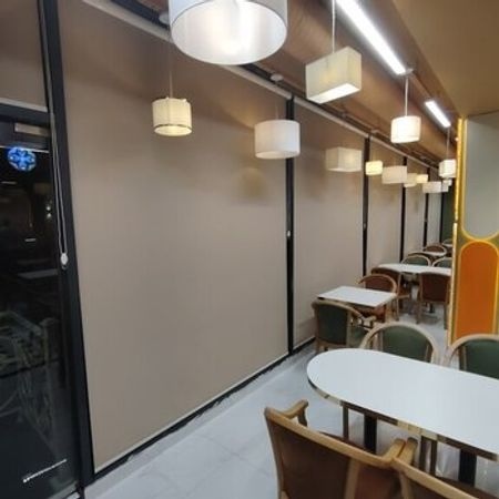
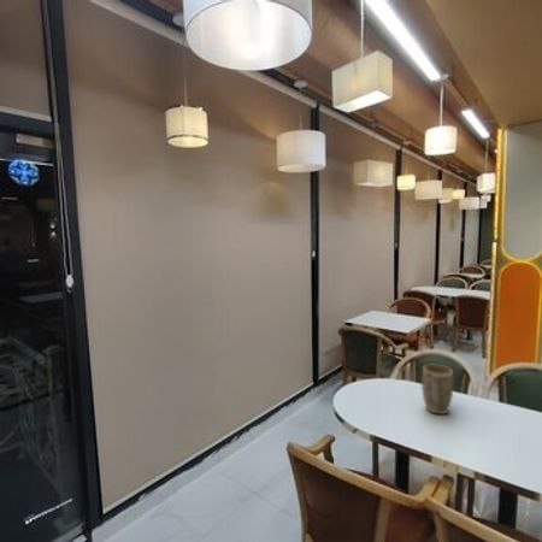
+ plant pot [420,364,454,416]
